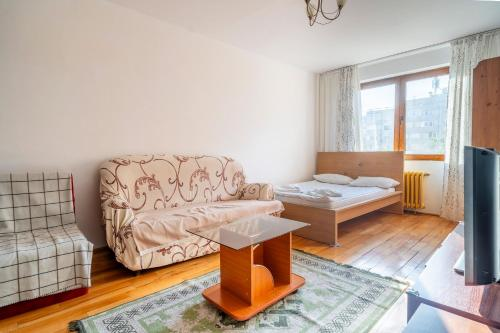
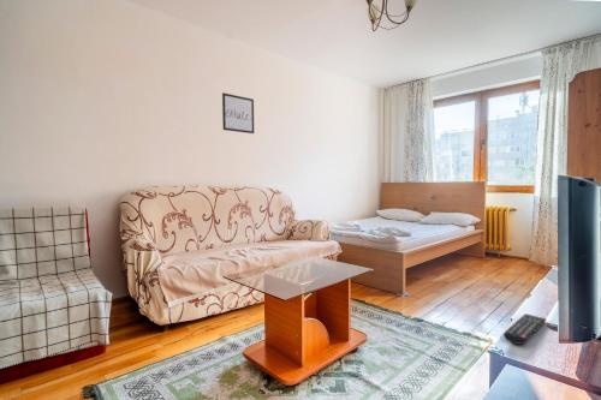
+ remote control [502,312,547,346]
+ wall art [221,91,255,135]
